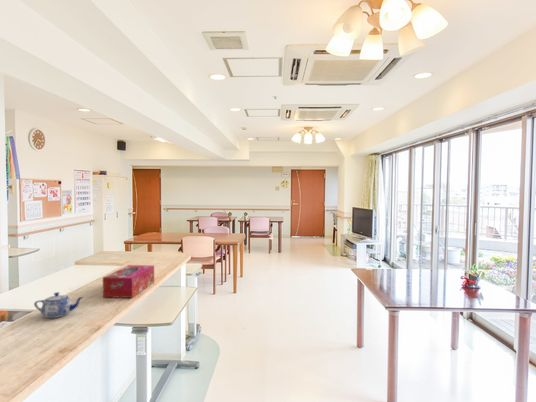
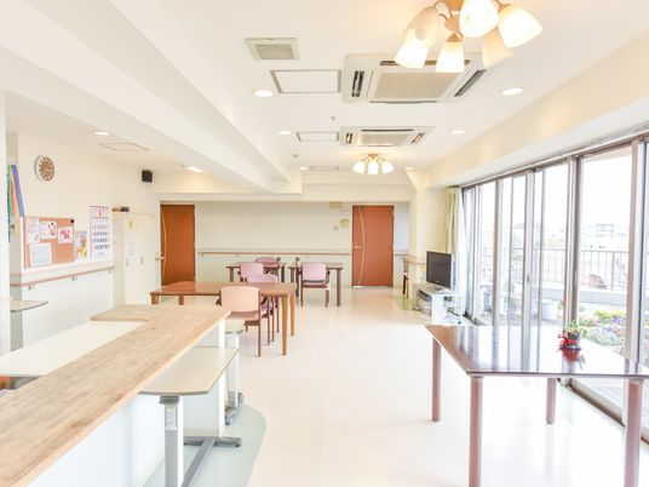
- teapot [33,291,84,319]
- tissue box [102,264,155,299]
